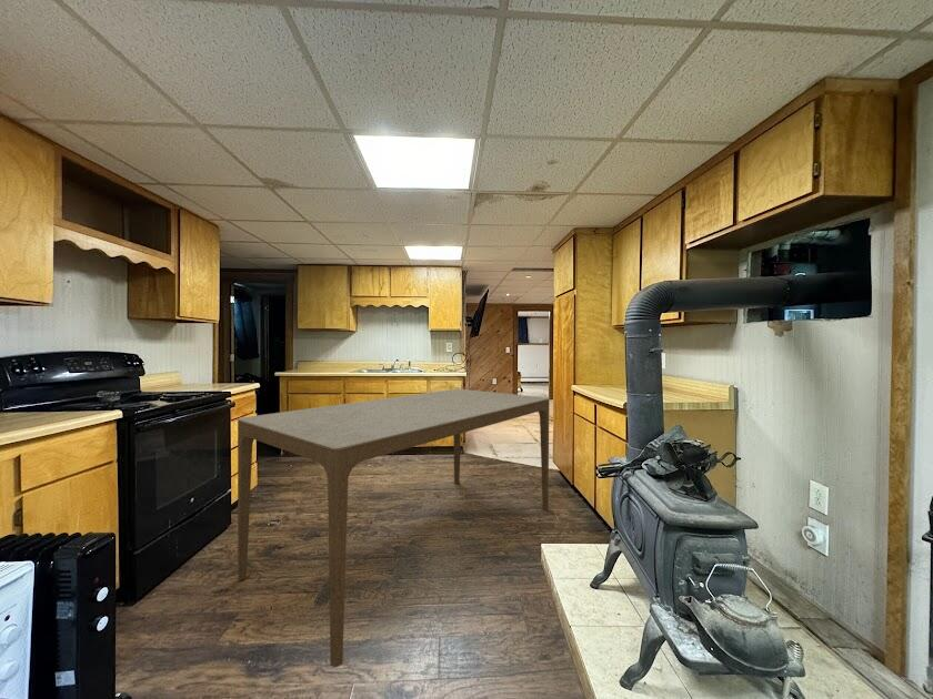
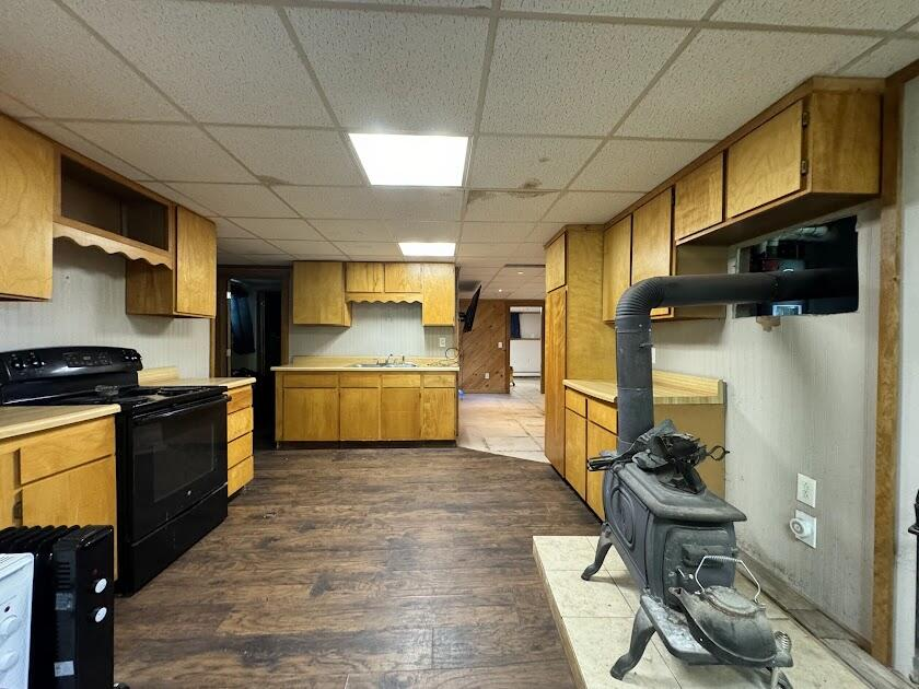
- dining table [237,388,550,668]
